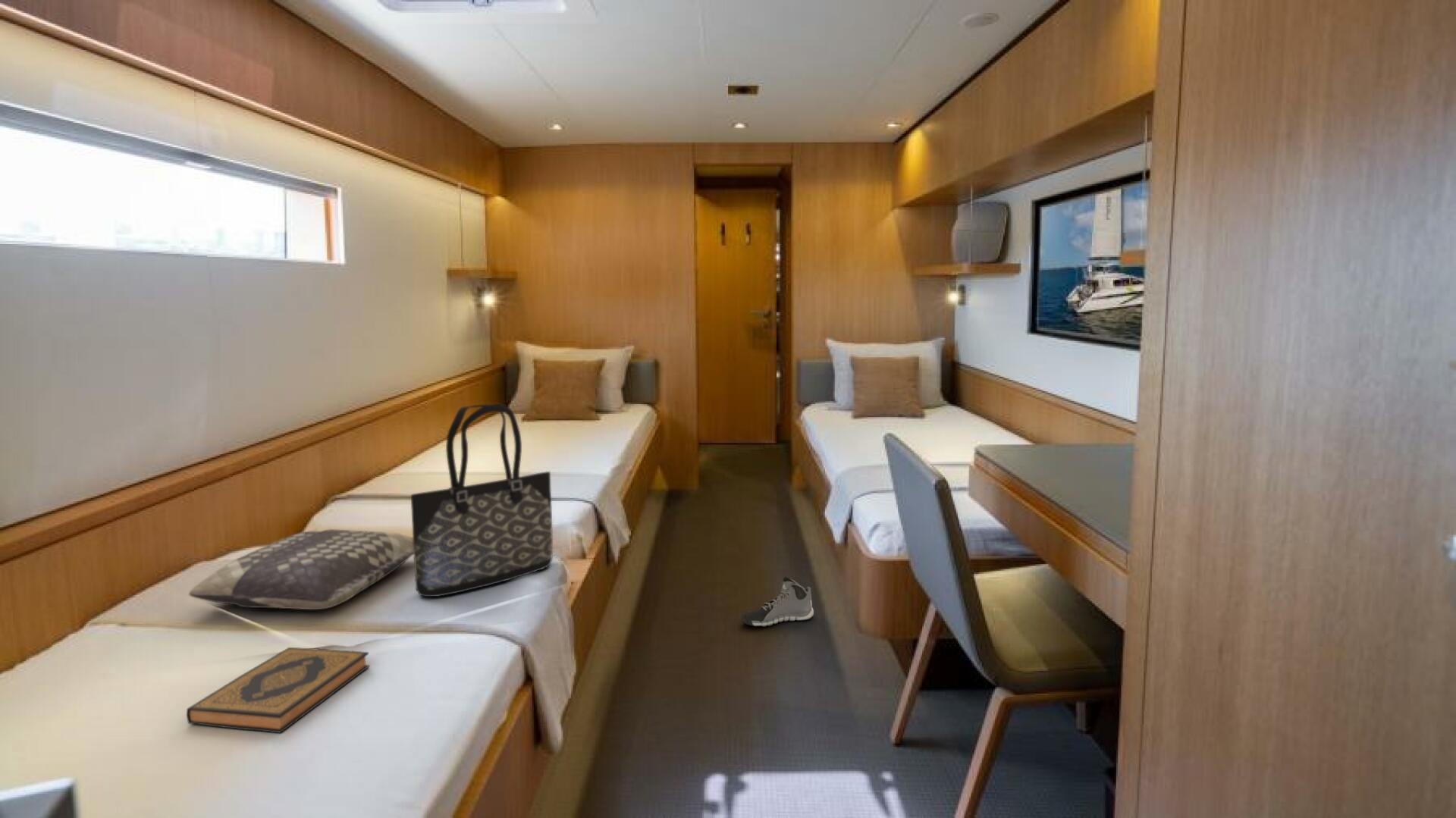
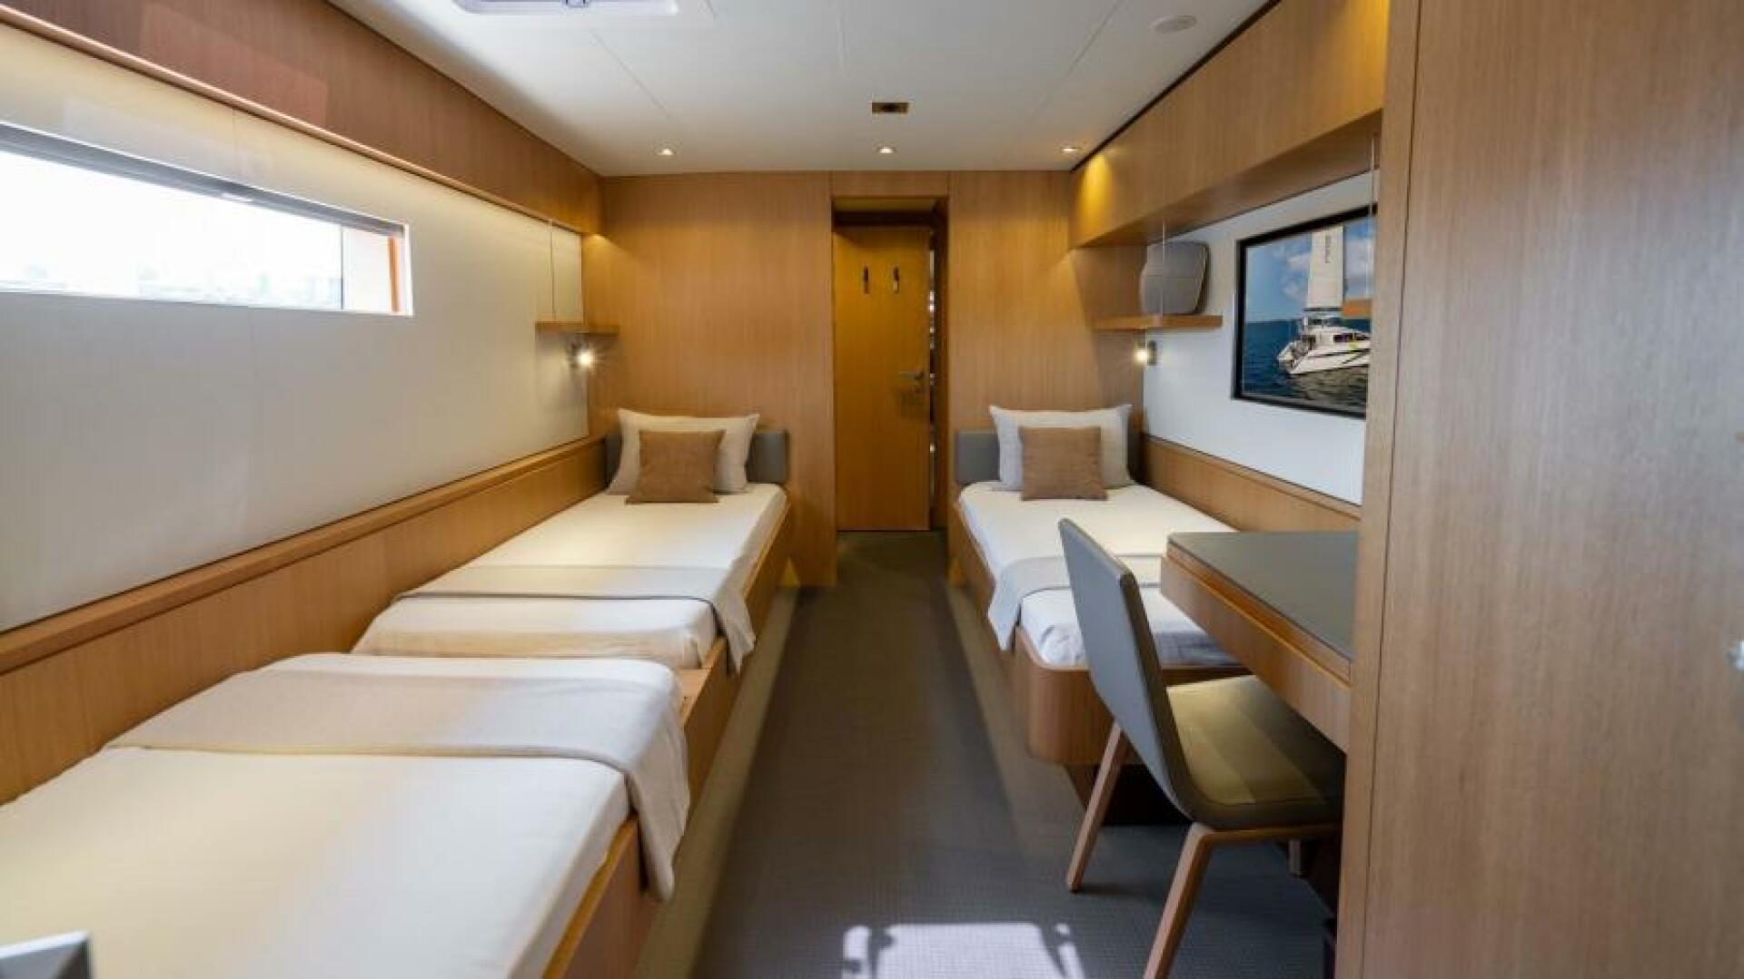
- cushion [187,528,413,610]
- tote bag [410,403,554,597]
- hardback book [186,647,370,734]
- sneaker [741,576,814,628]
